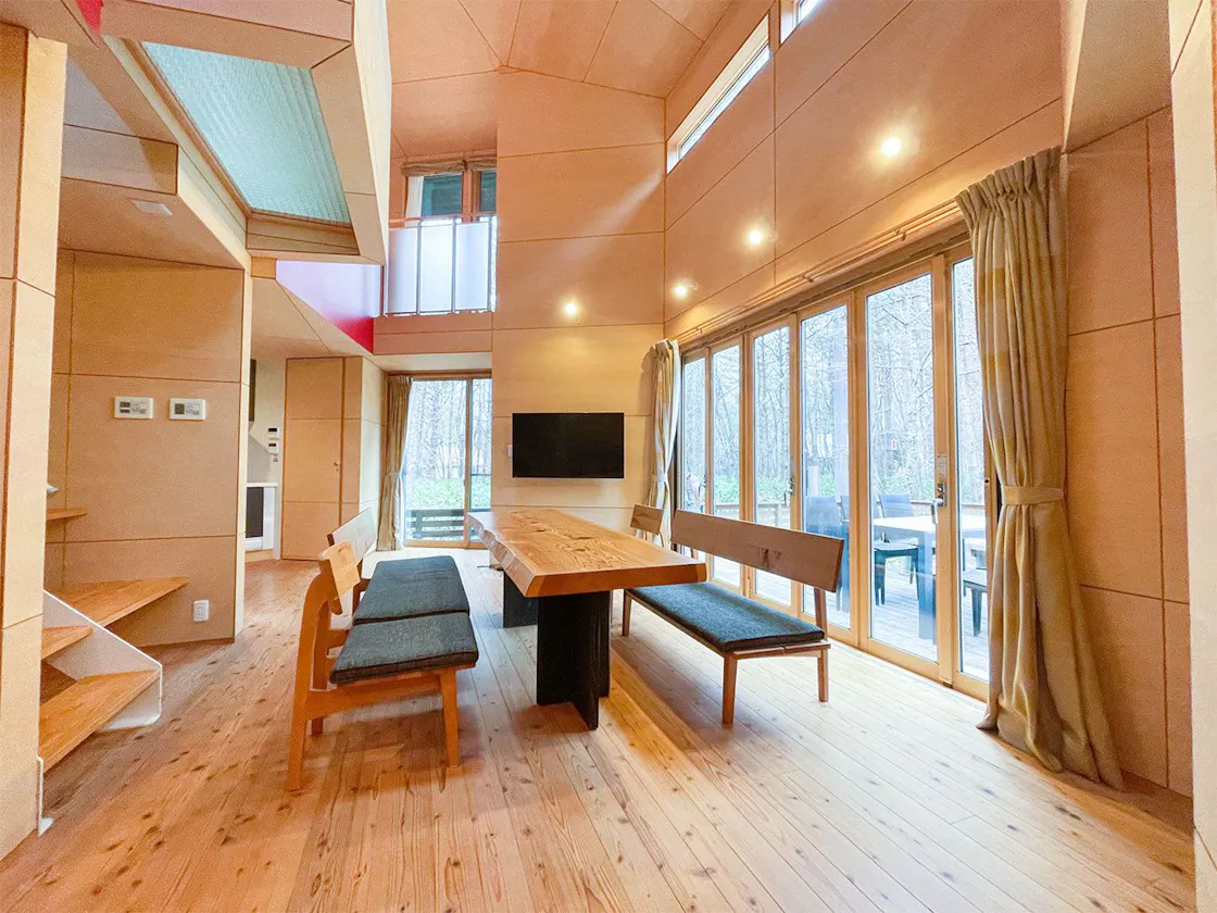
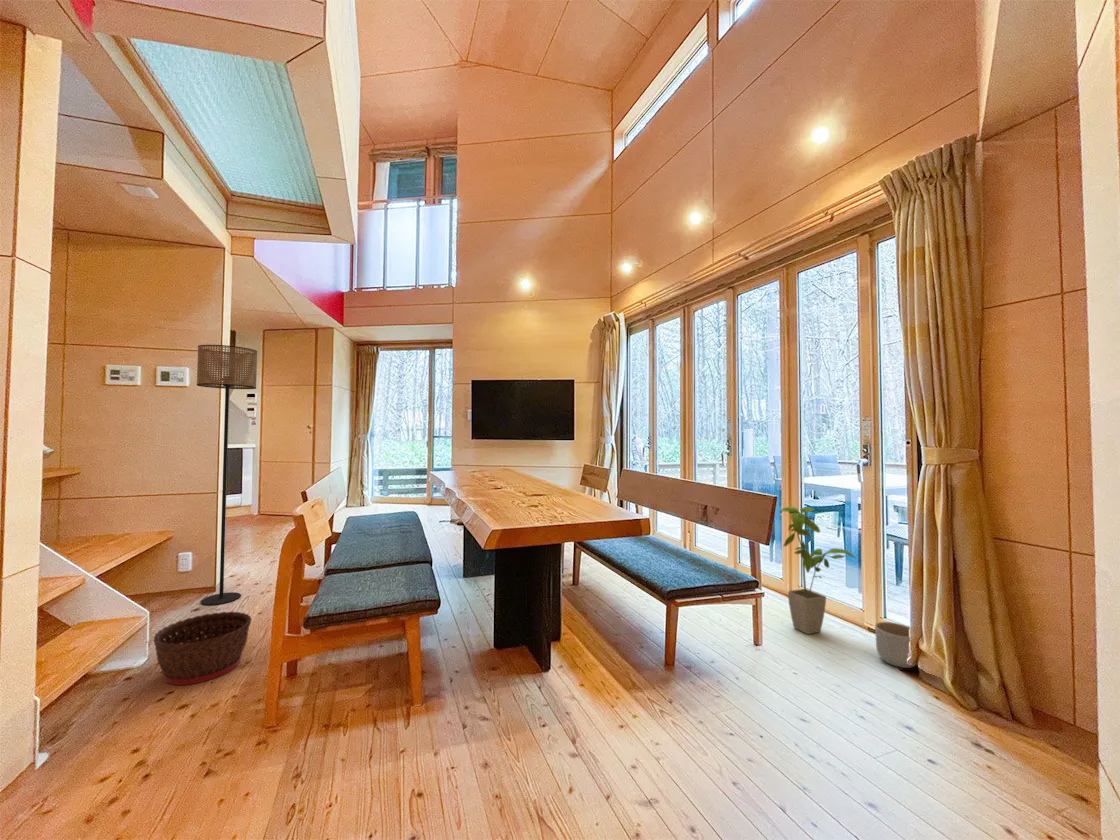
+ floor lamp [196,344,258,606]
+ house plant [779,506,858,635]
+ planter [874,621,916,669]
+ basket [152,611,252,686]
